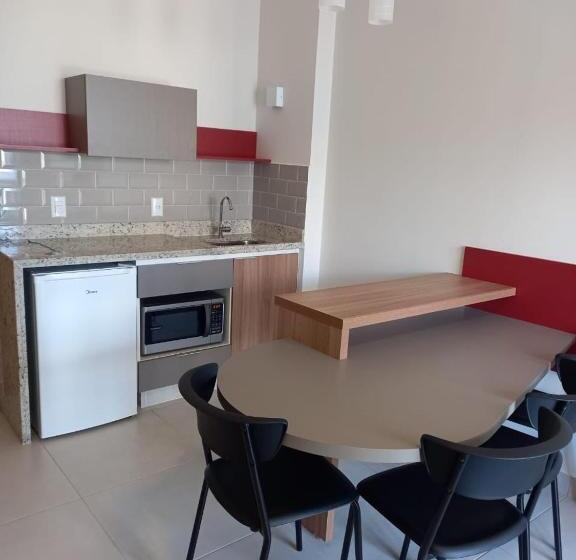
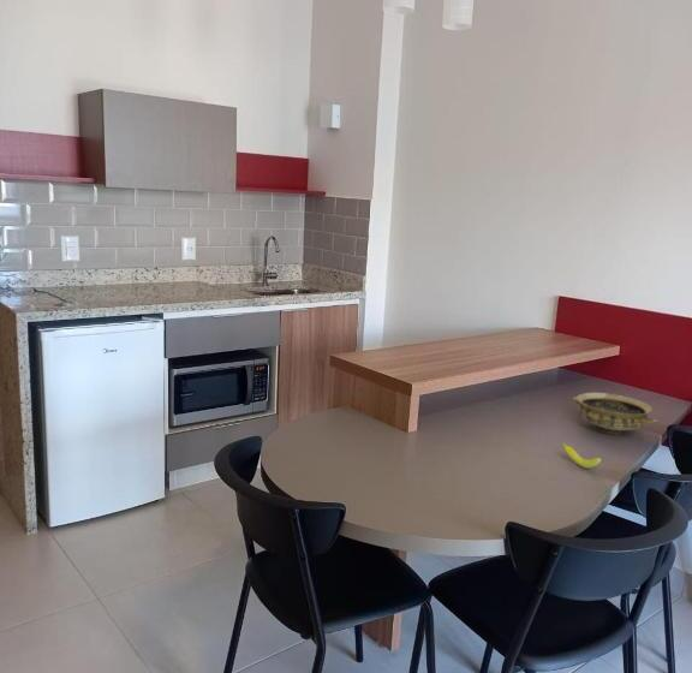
+ fruit [561,442,602,470]
+ ceramic bowl [572,392,658,435]
